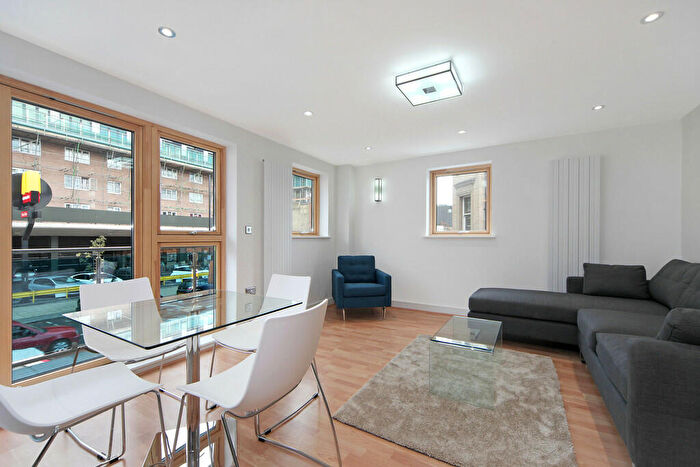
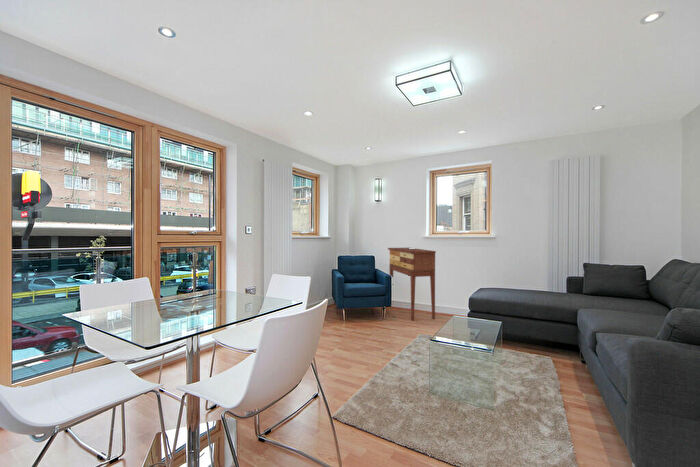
+ console table [387,247,437,322]
